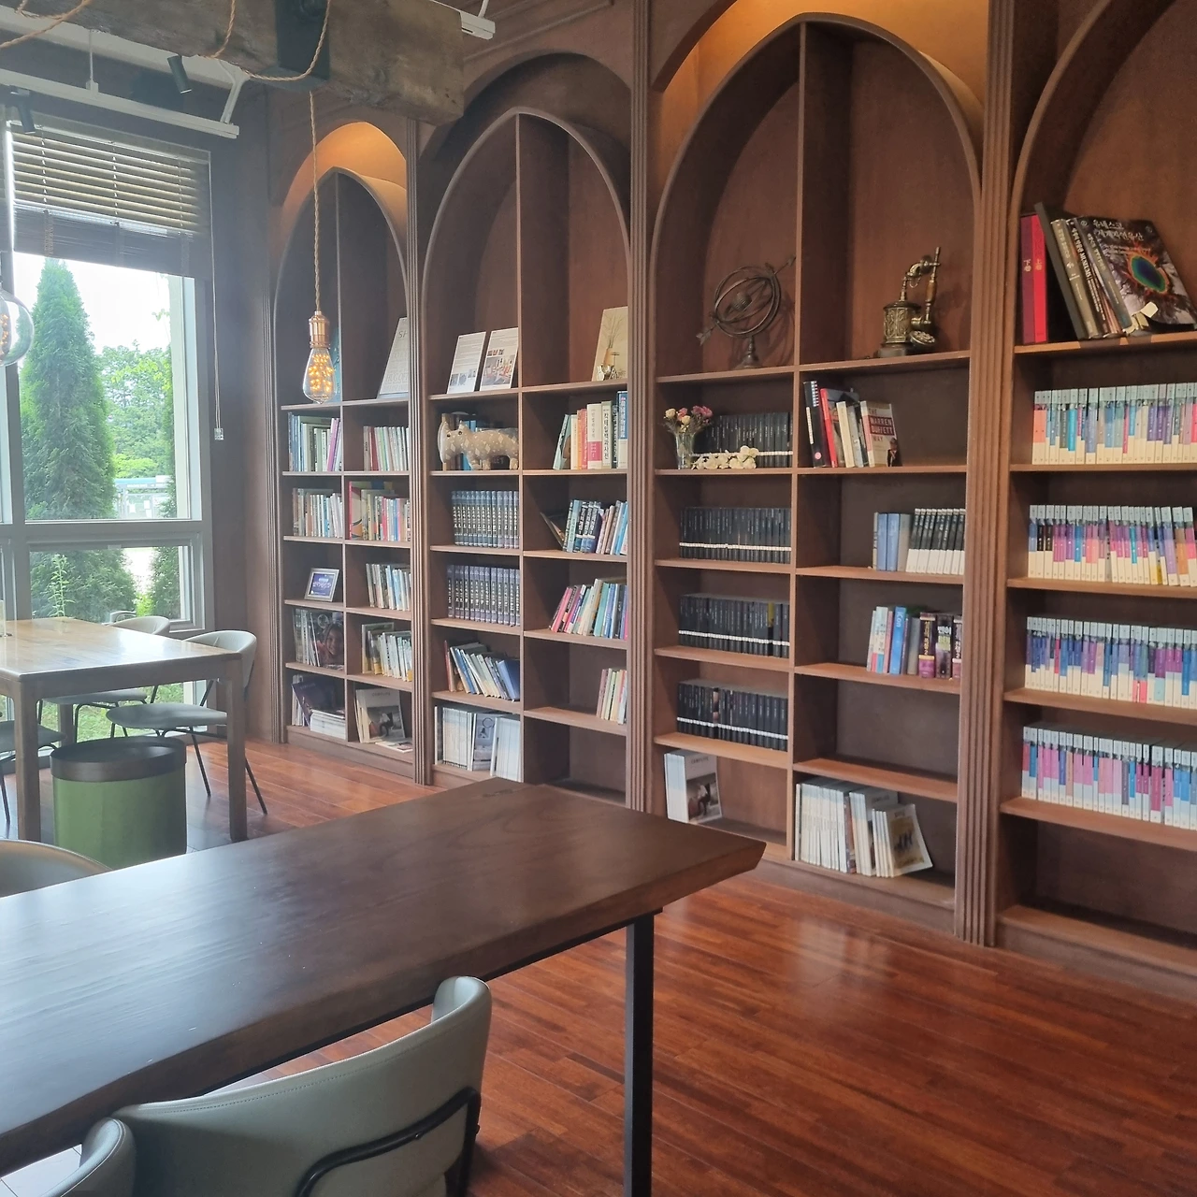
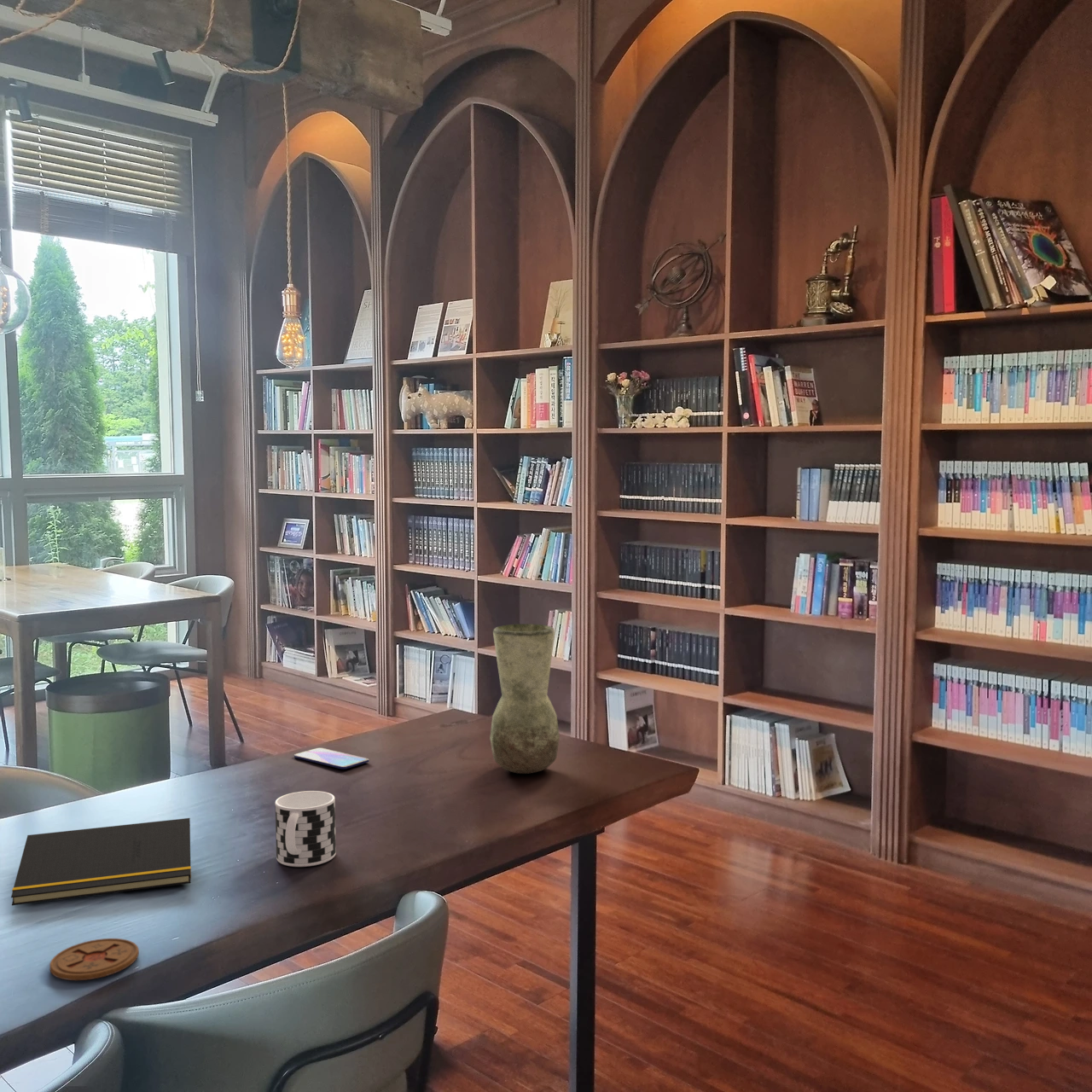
+ cup [275,790,337,868]
+ coaster [49,938,140,981]
+ vase [489,623,561,775]
+ smartphone [293,747,370,770]
+ notepad [10,817,192,906]
